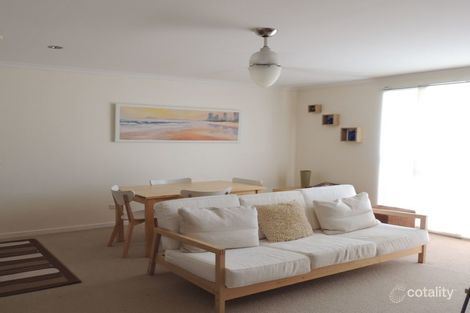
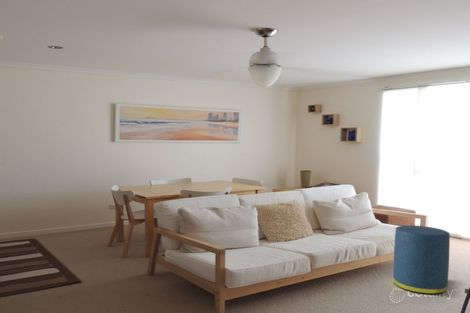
+ ottoman [392,224,451,295]
